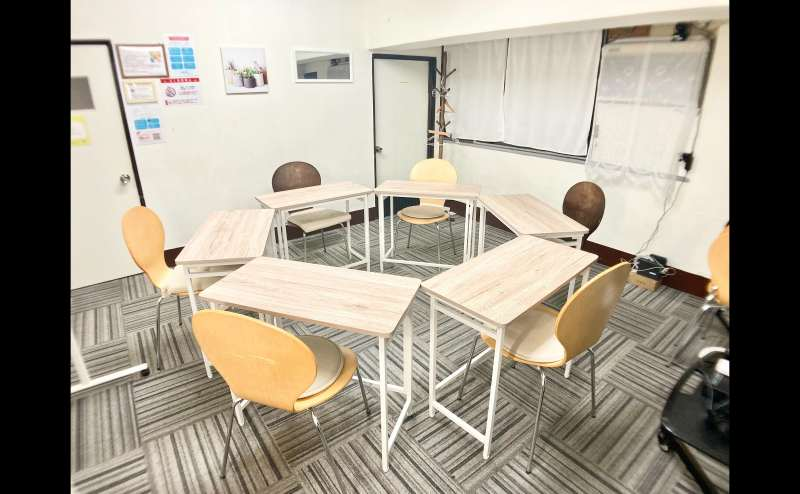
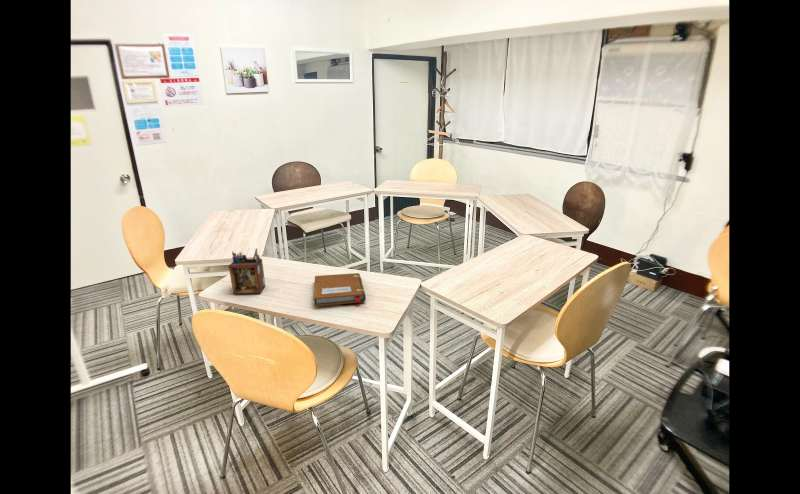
+ desk organizer [228,247,266,295]
+ notebook [313,272,367,307]
